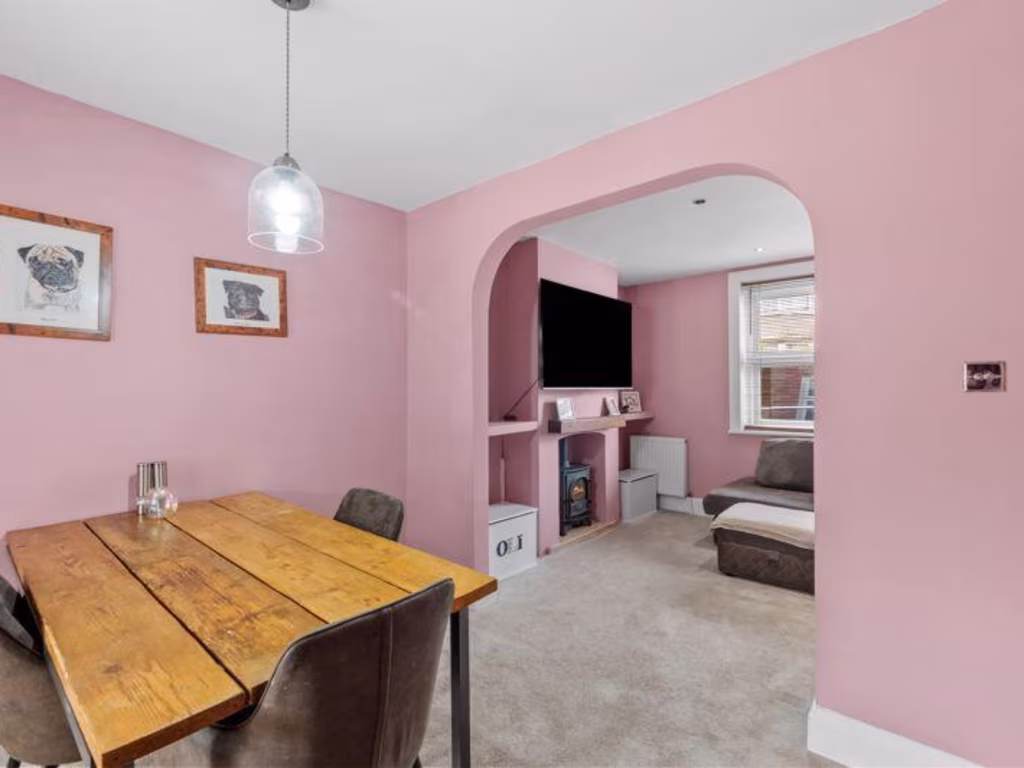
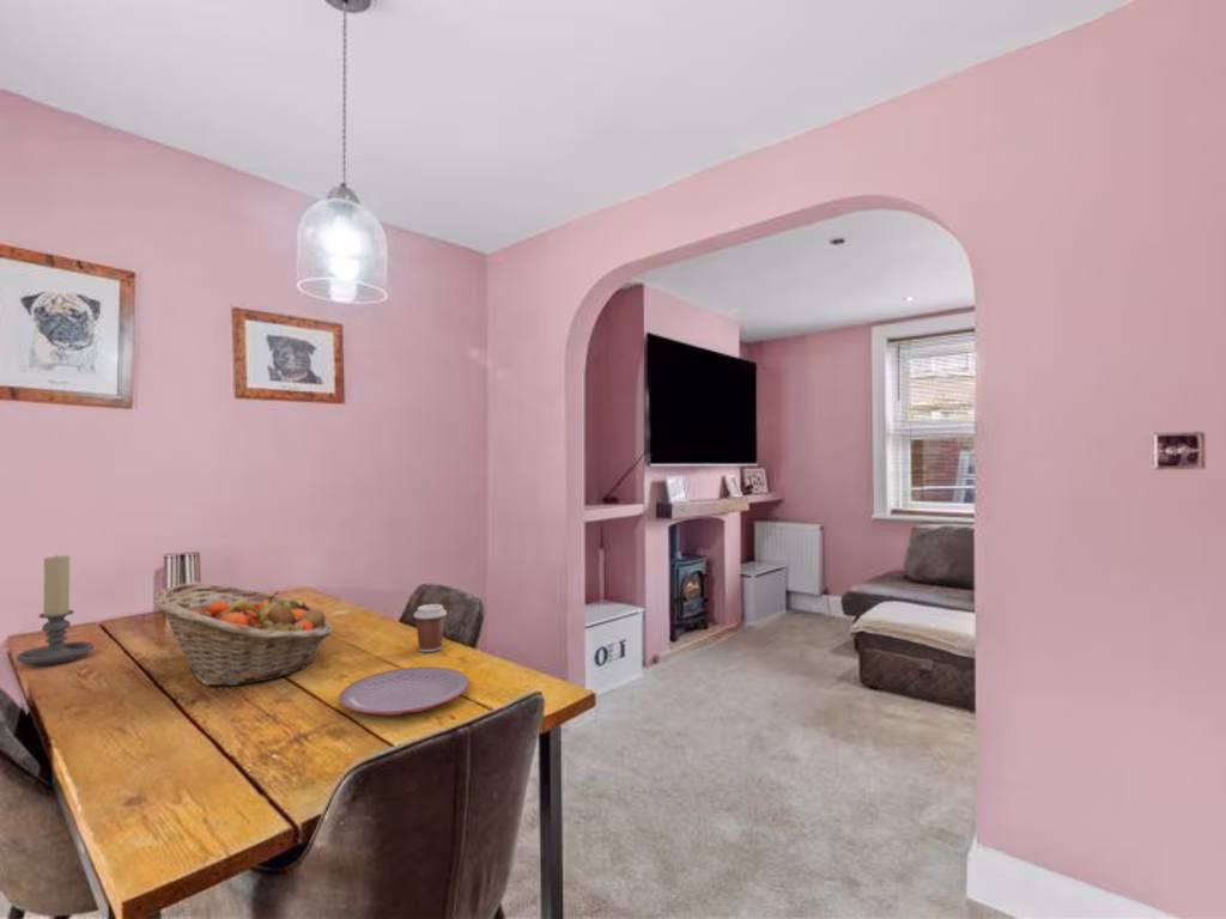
+ plate [338,665,471,716]
+ candle holder [16,553,95,667]
+ fruit basket [153,583,334,687]
+ coffee cup [413,603,448,653]
